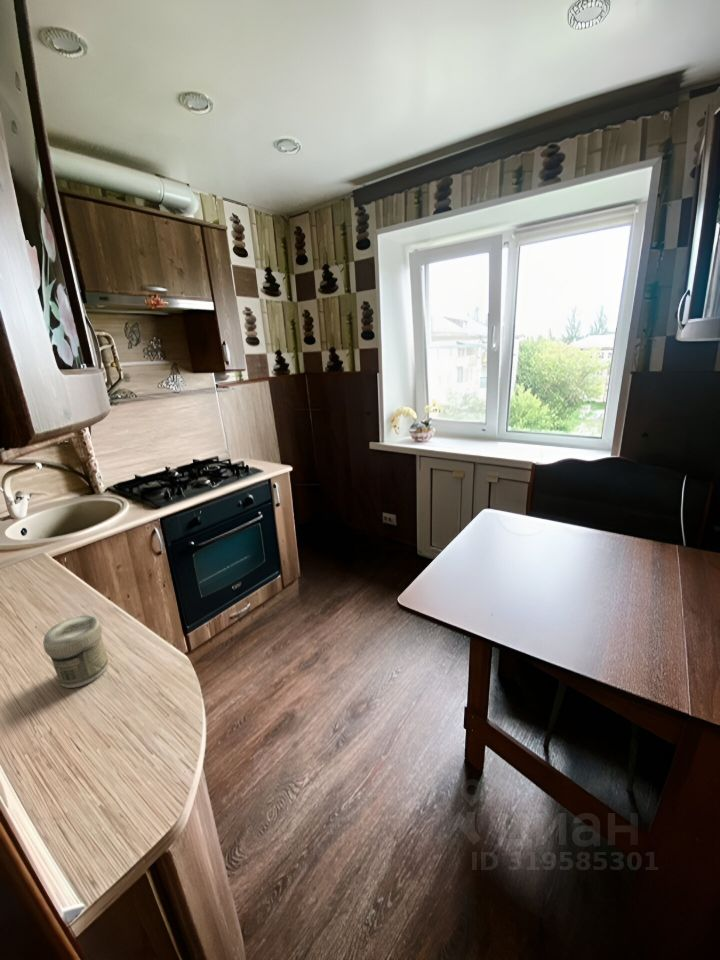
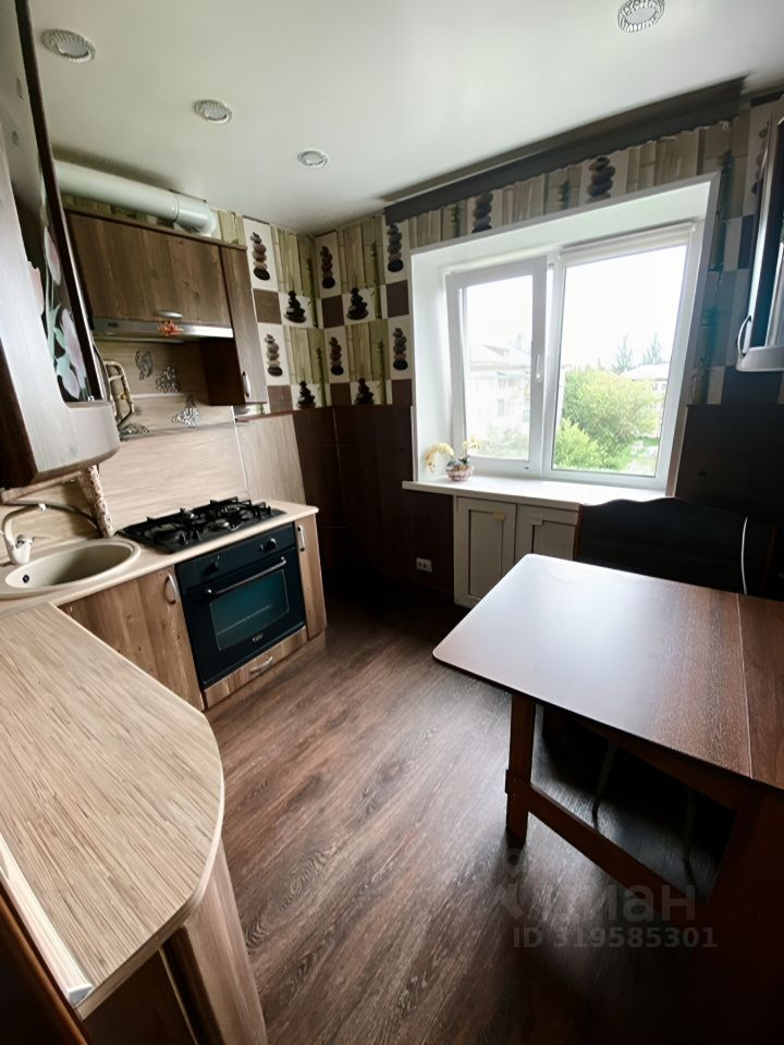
- jar [42,614,109,689]
